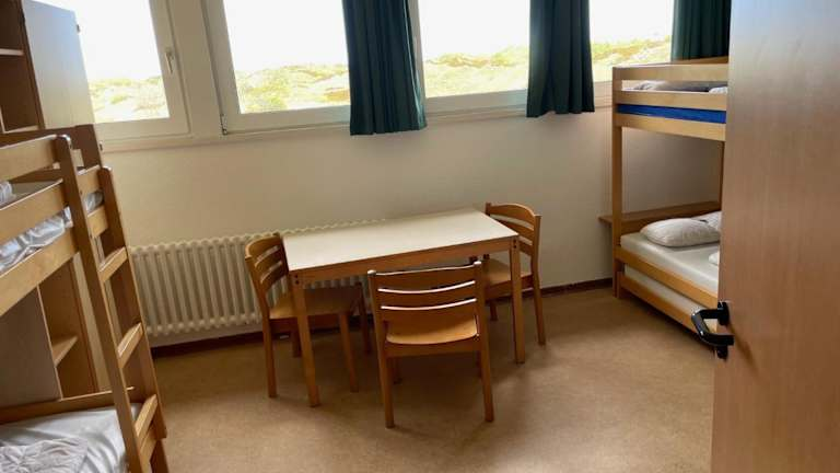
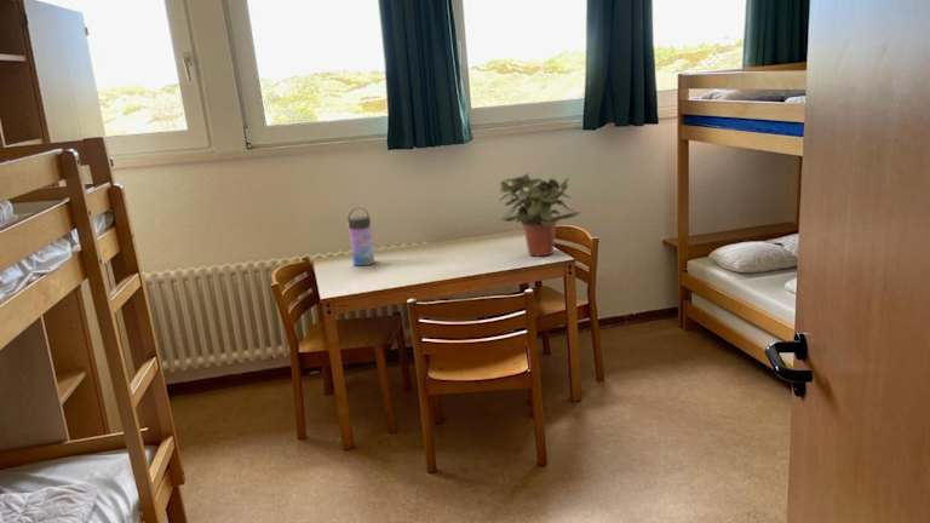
+ water bottle [346,207,375,266]
+ potted plant [498,172,581,257]
